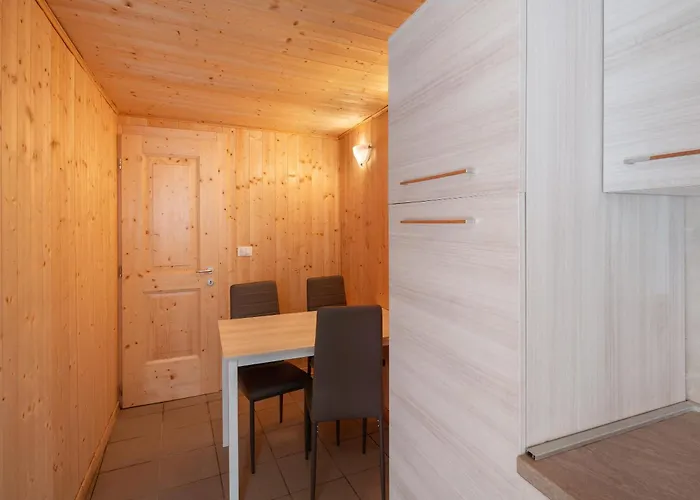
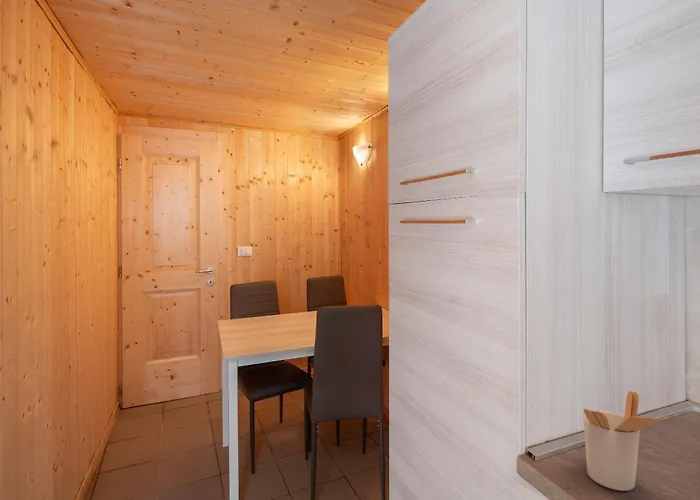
+ utensil holder [582,390,670,492]
